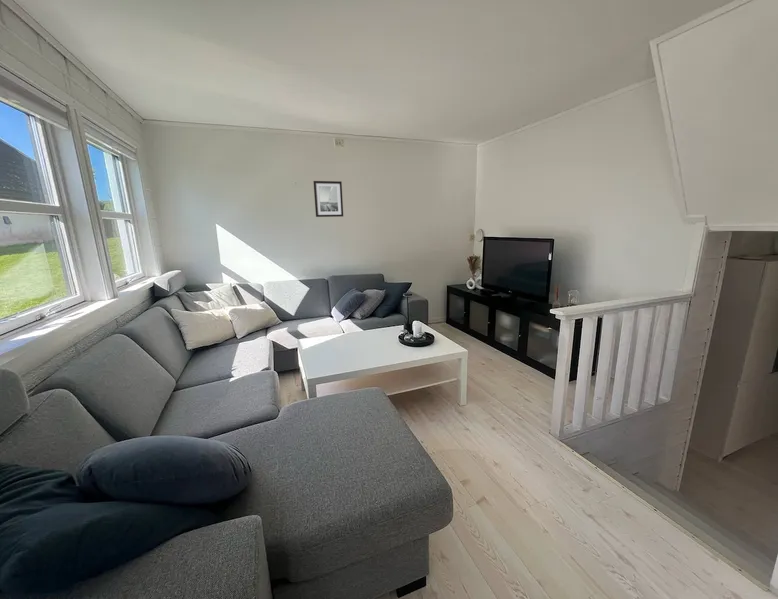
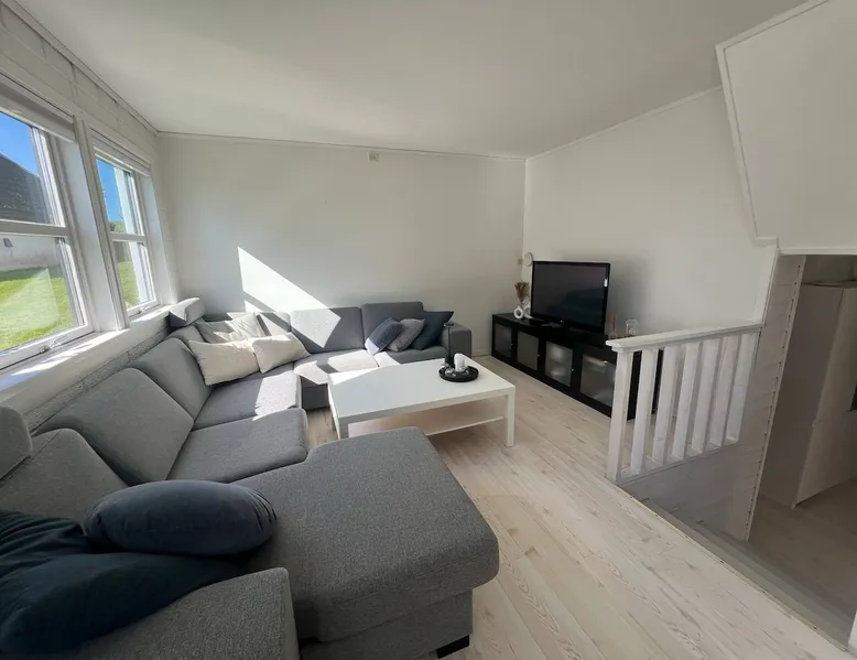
- wall art [312,180,344,218]
